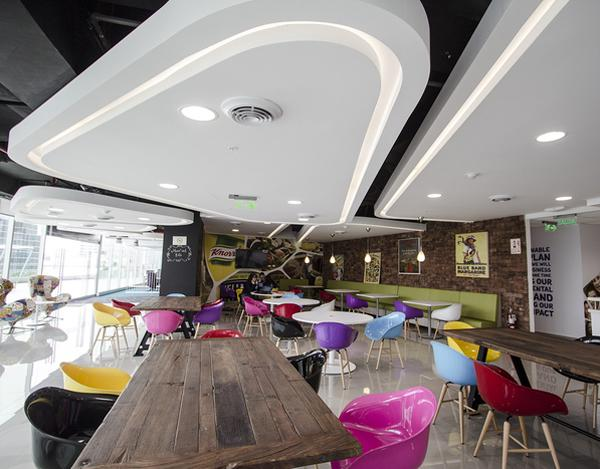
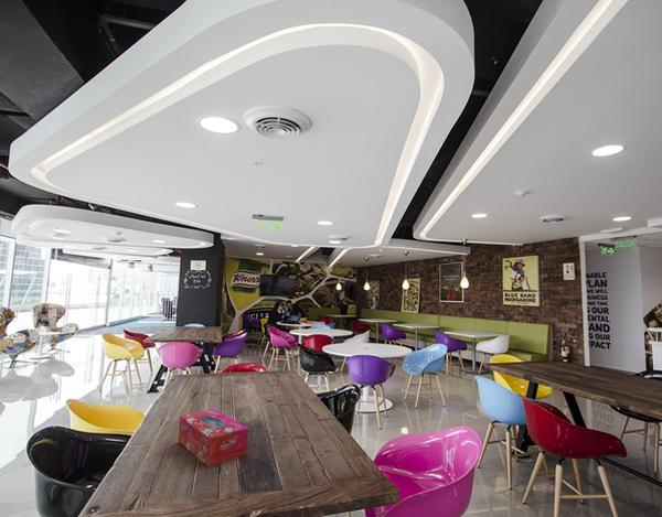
+ tissue box [178,408,249,467]
